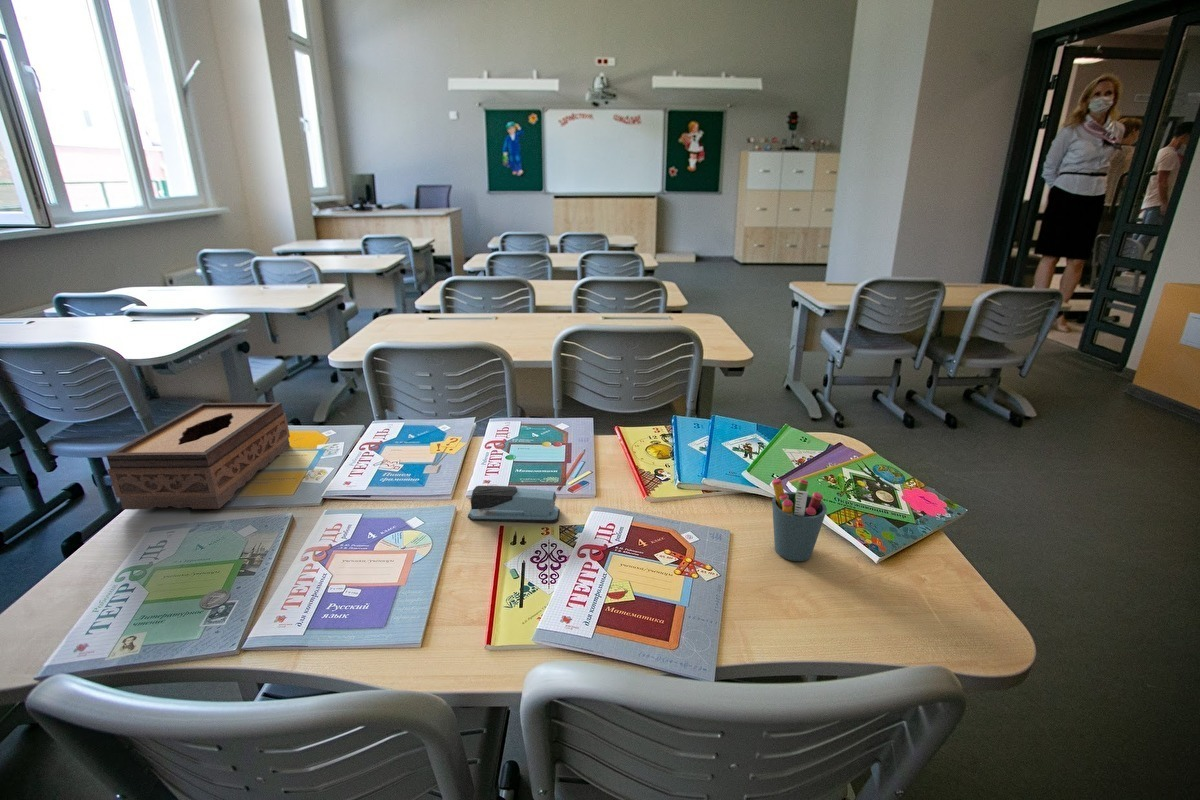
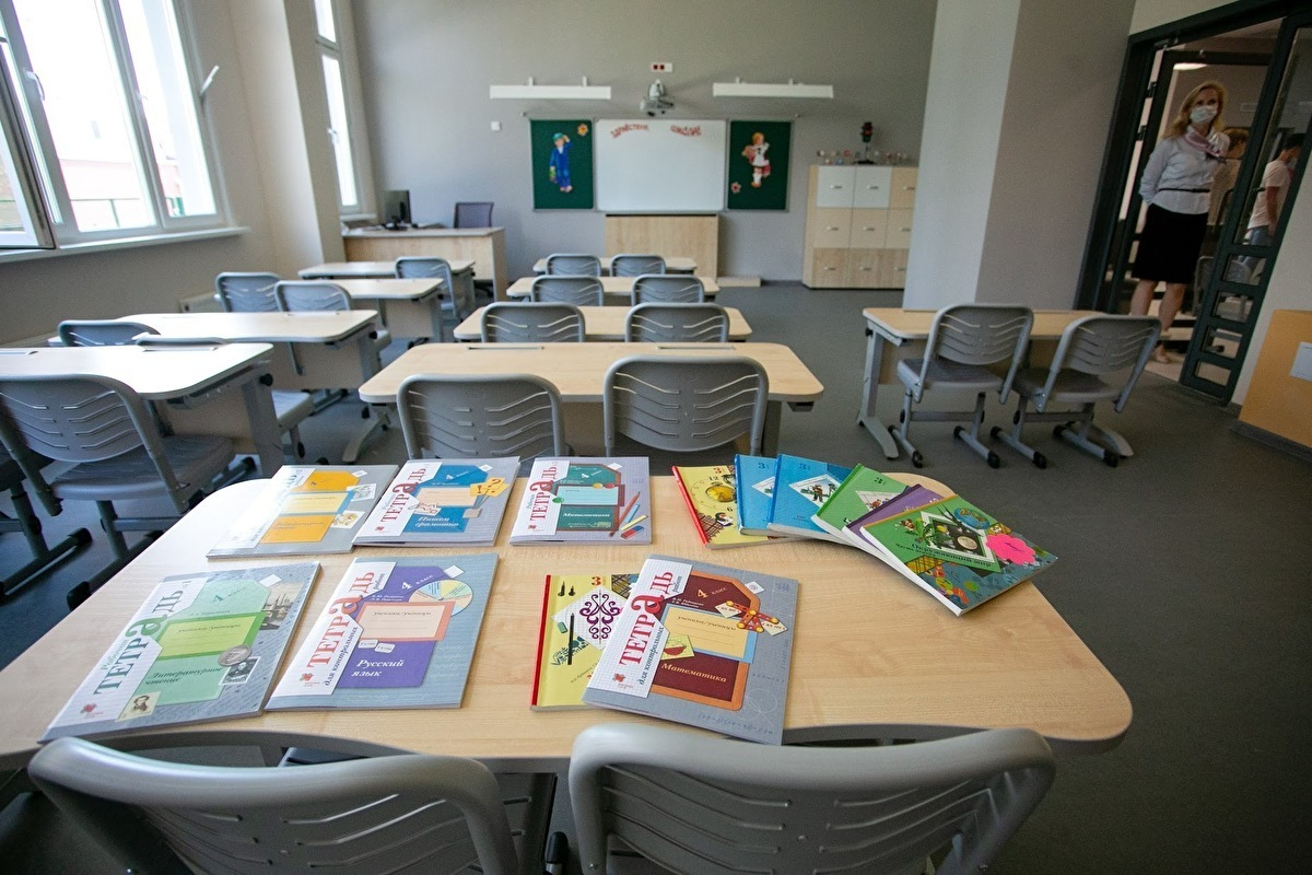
- stapler [467,485,561,524]
- tissue box [105,402,291,510]
- pen holder [771,478,828,562]
